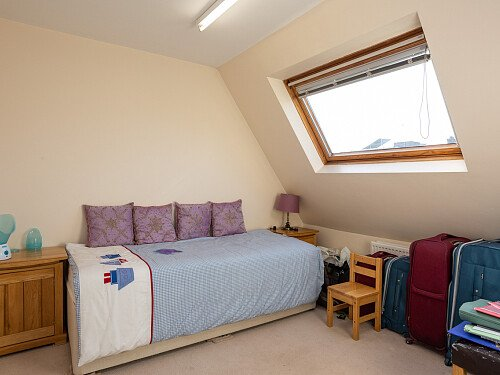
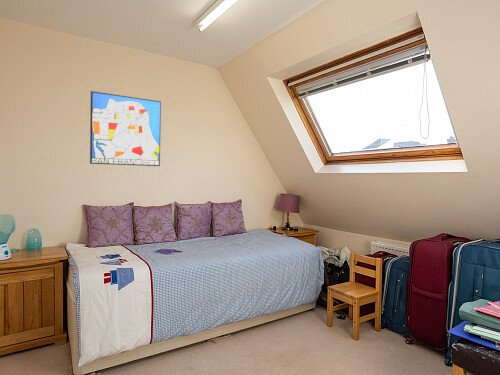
+ wall art [89,90,162,167]
